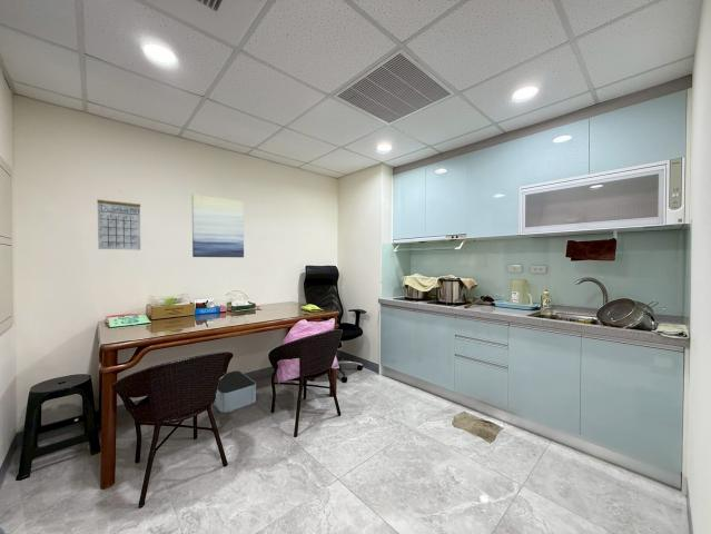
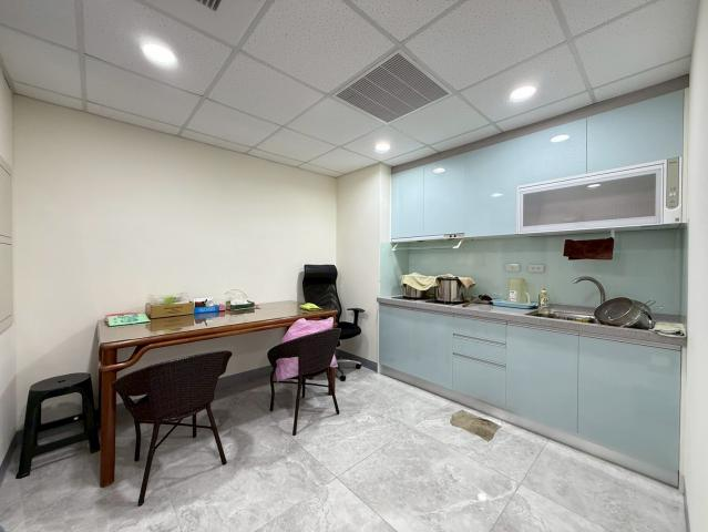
- calendar [96,190,141,251]
- storage bin [213,369,257,414]
- wall art [191,194,245,258]
